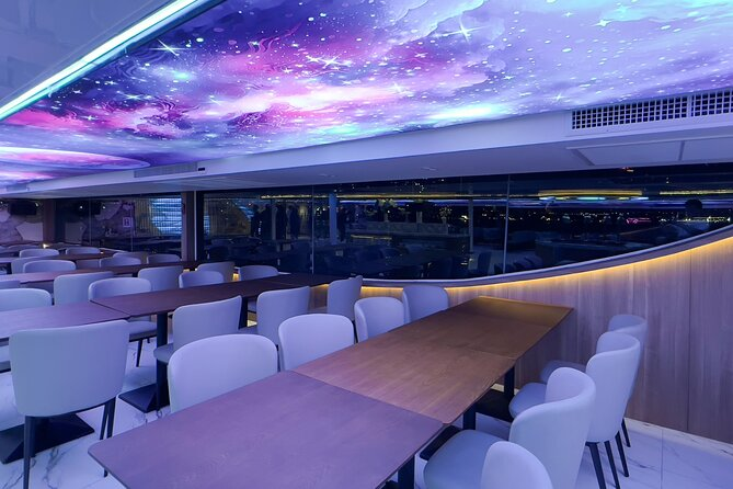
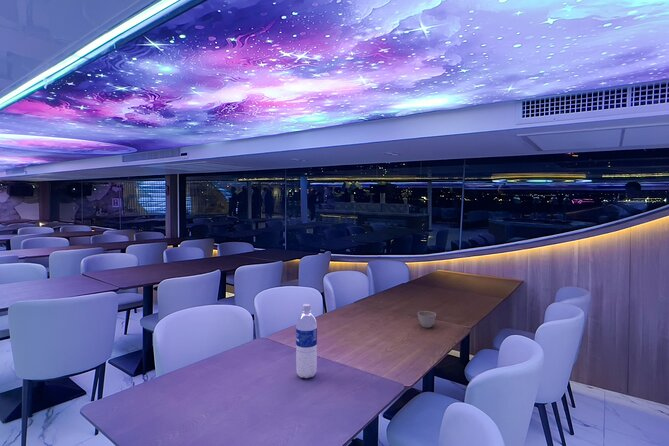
+ flower pot [417,310,437,329]
+ water bottle [295,303,318,379]
